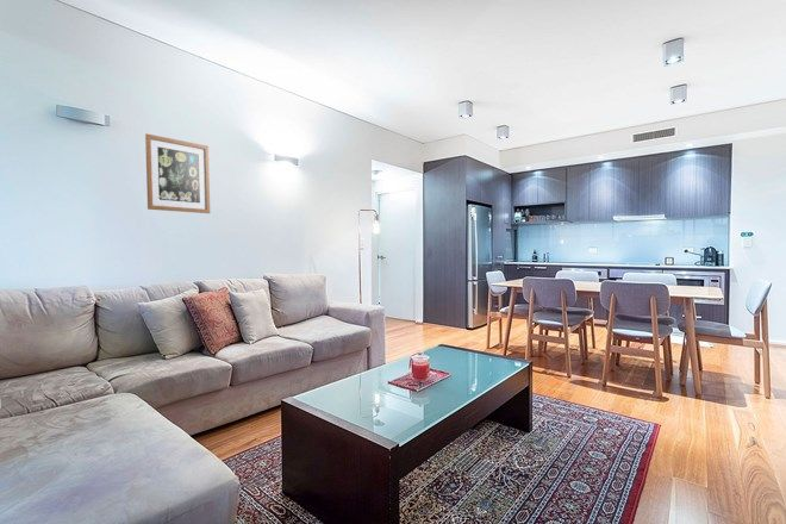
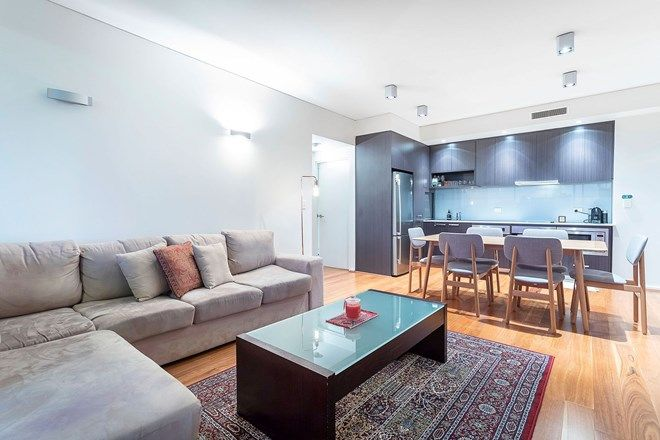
- wall art [144,132,211,214]
